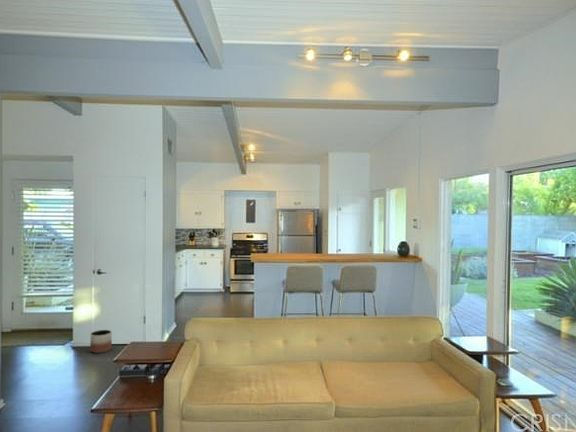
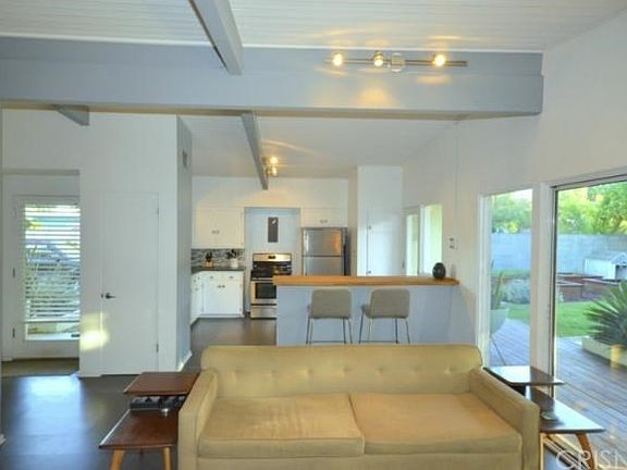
- planter [89,329,113,354]
